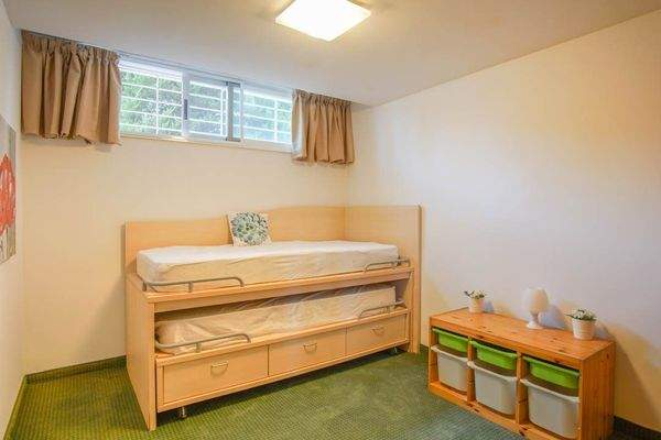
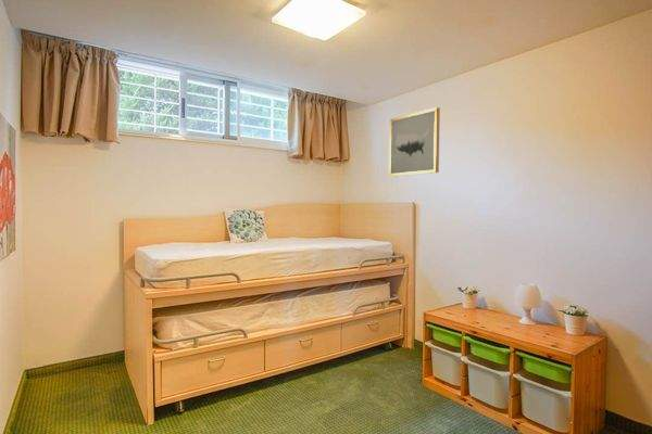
+ wall art [388,106,441,177]
